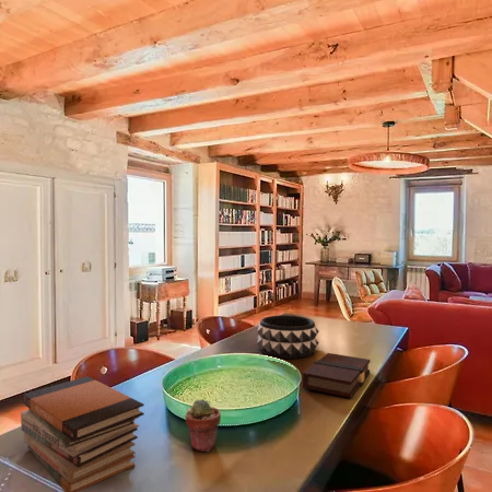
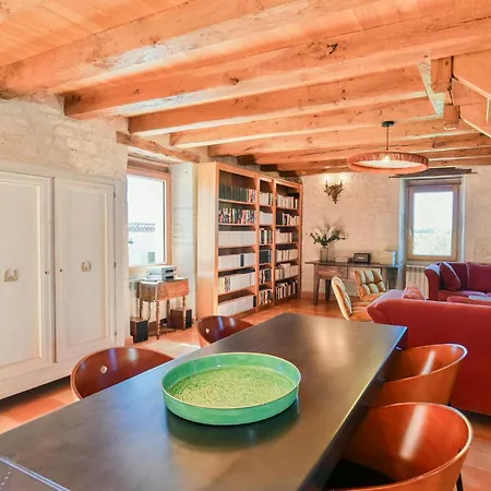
- potted succulent [185,398,222,453]
- book [302,352,371,399]
- decorative bowl [255,314,320,360]
- book stack [20,375,145,492]
